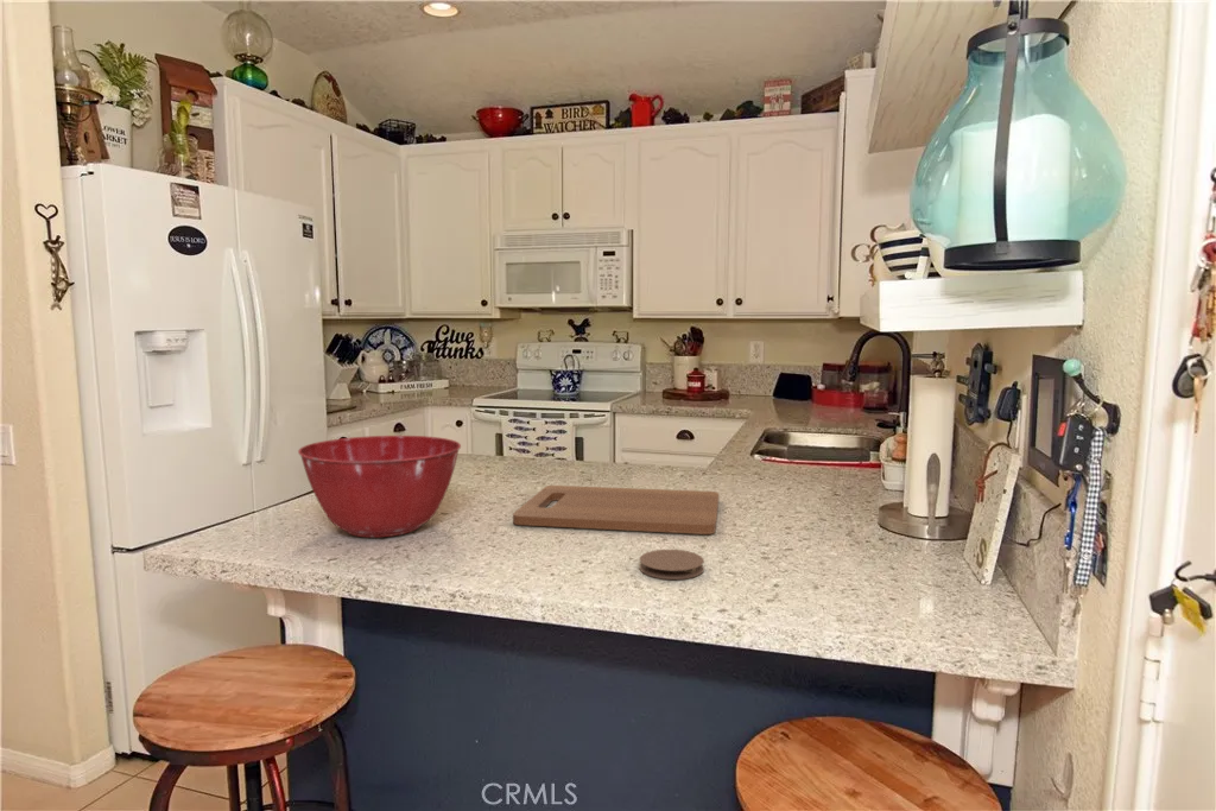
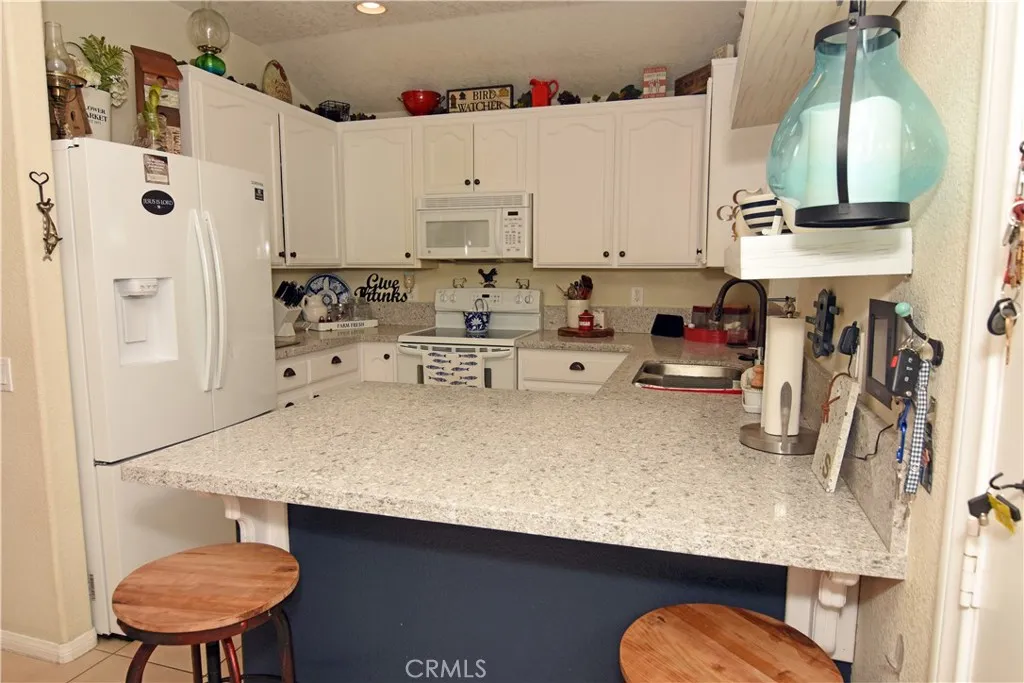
- mixing bowl [297,435,462,538]
- cutting board [512,484,720,536]
- coaster [639,549,705,581]
